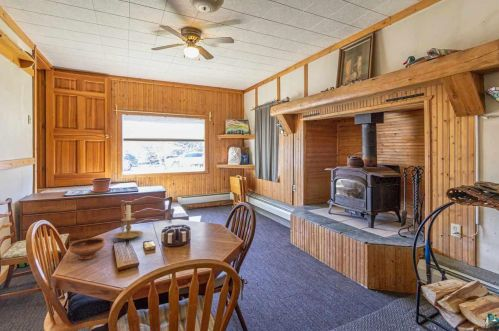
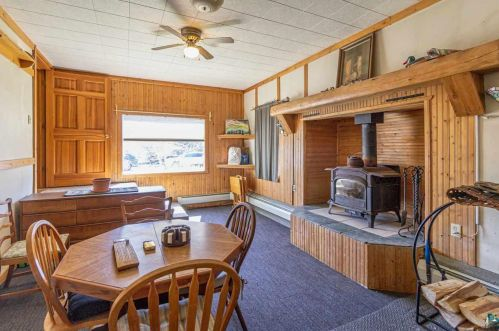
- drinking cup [68,237,106,261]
- candle holder [112,203,144,240]
